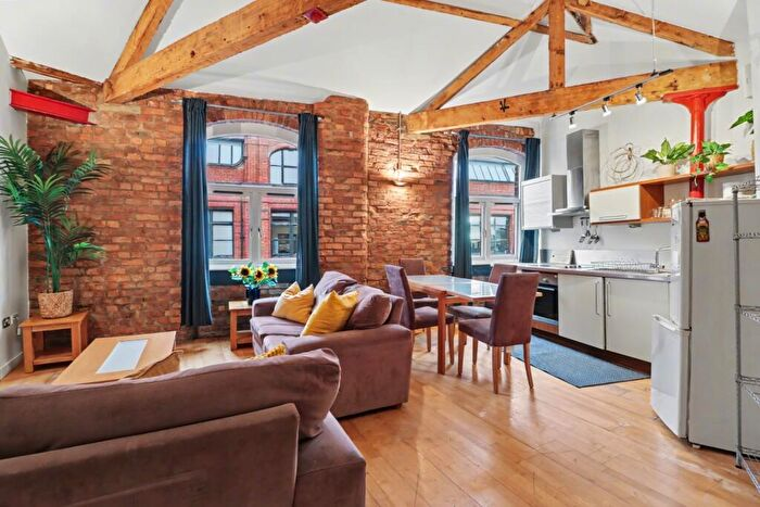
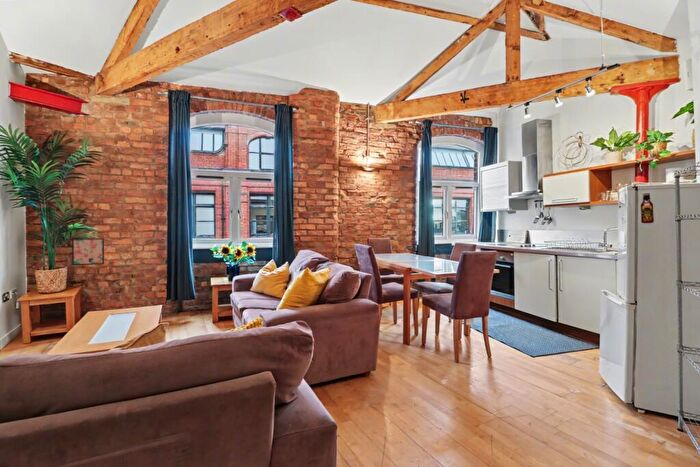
+ wall art [71,237,105,266]
